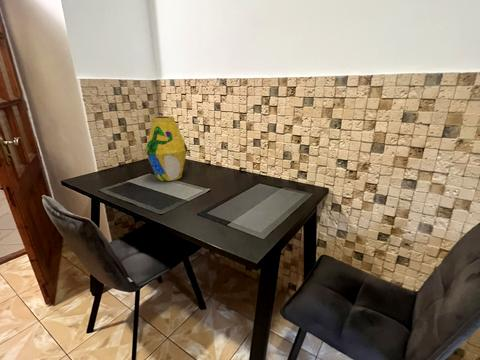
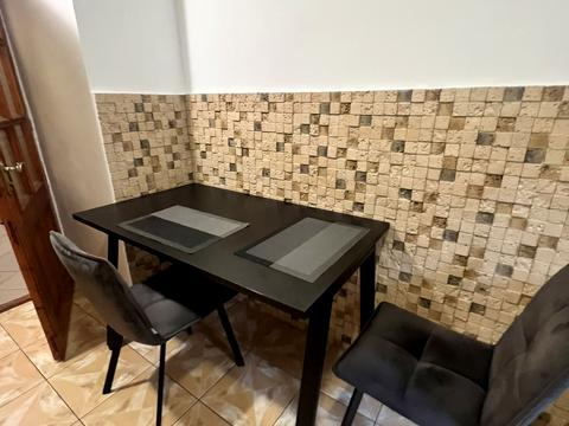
- vase [144,116,188,182]
